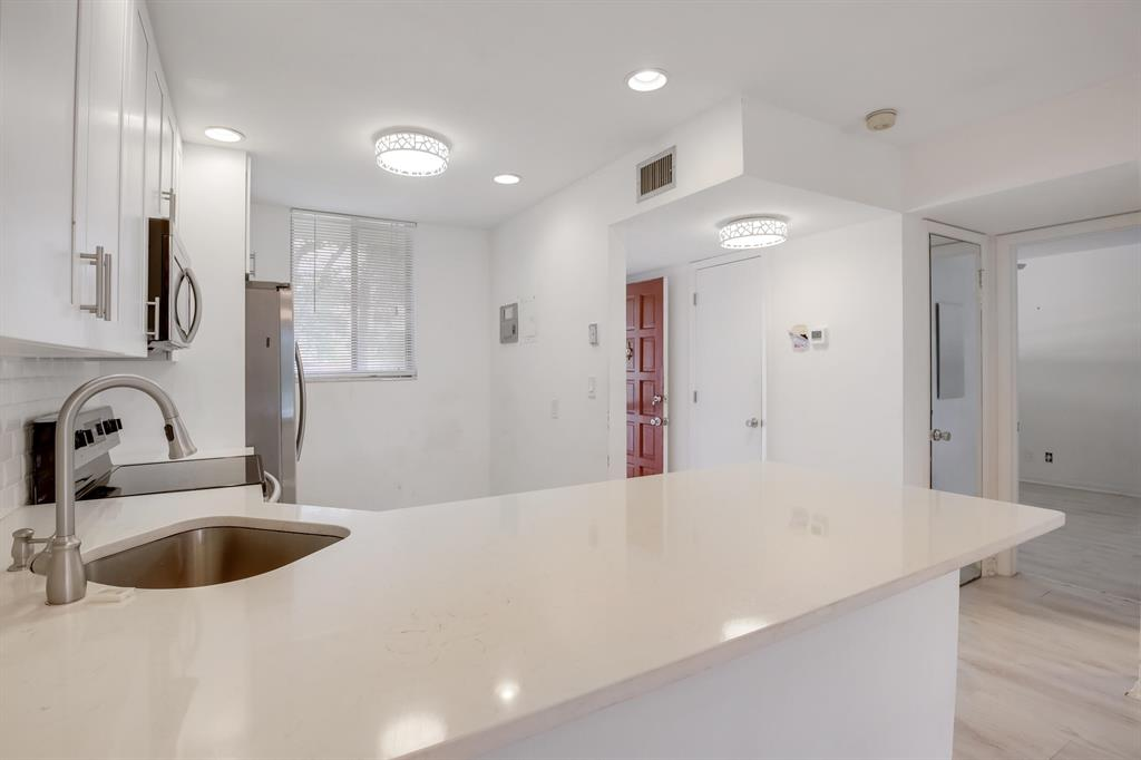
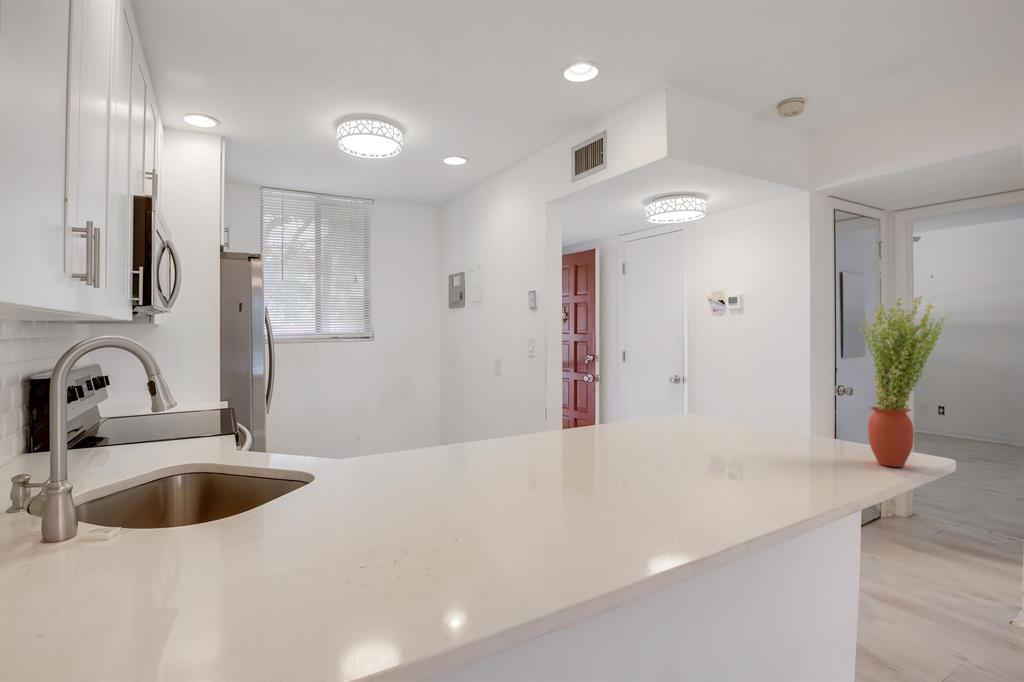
+ potted plant [858,296,950,468]
